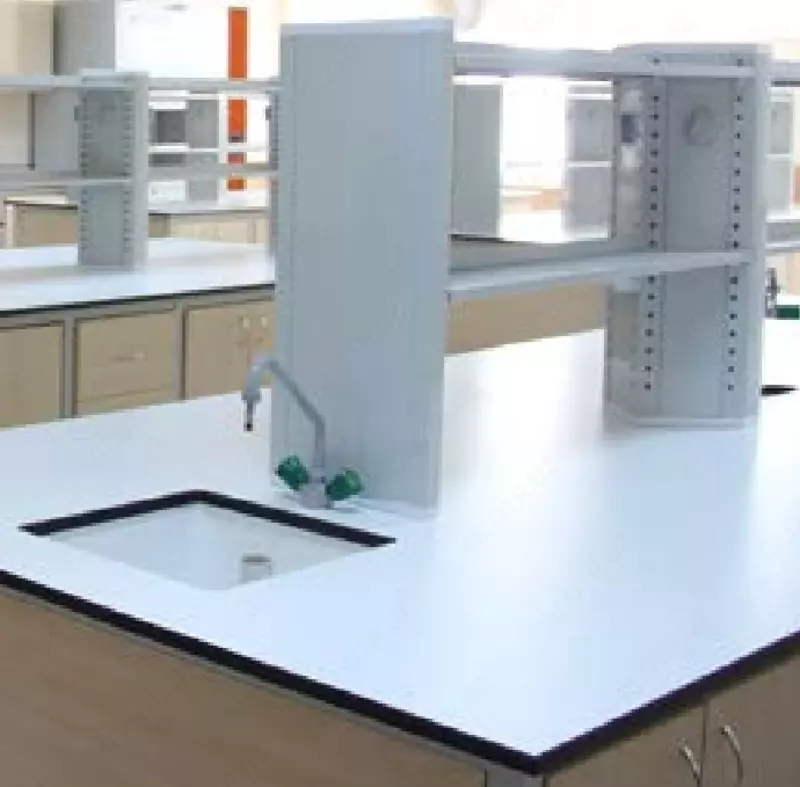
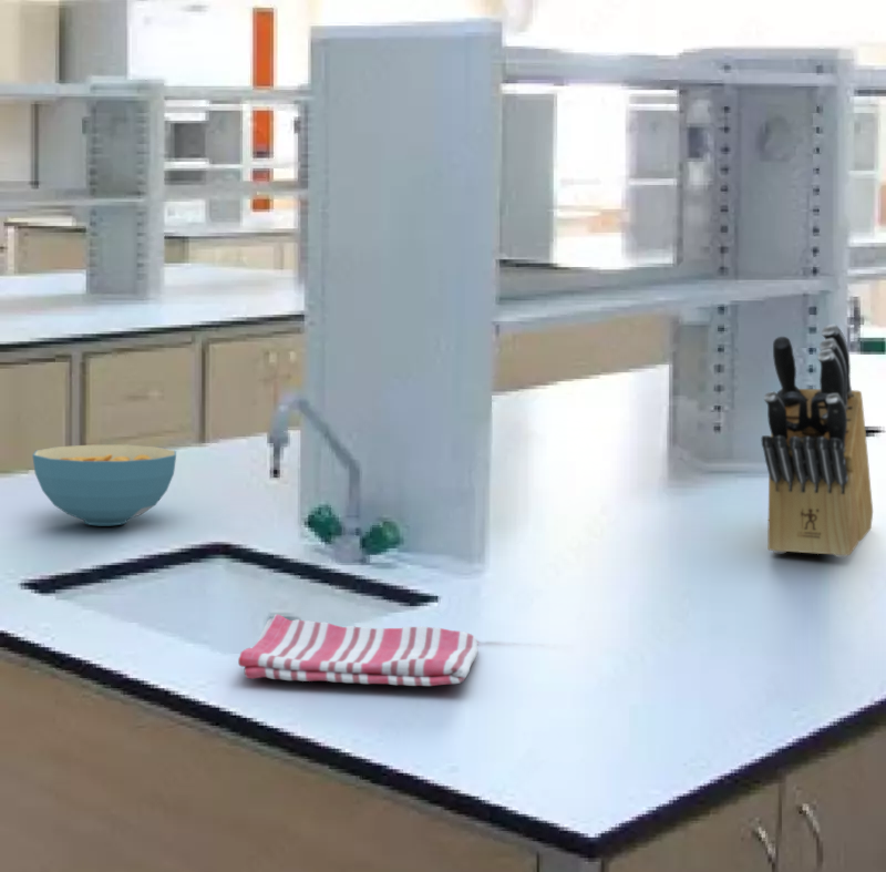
+ cereal bowl [31,444,177,526]
+ knife block [760,324,874,558]
+ dish towel [237,613,480,687]
